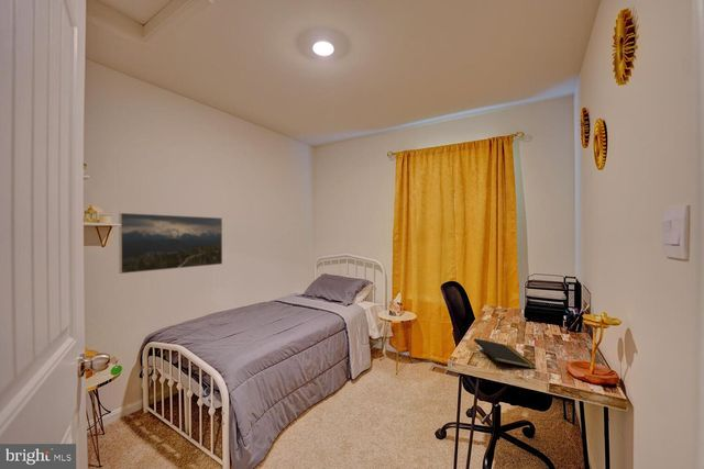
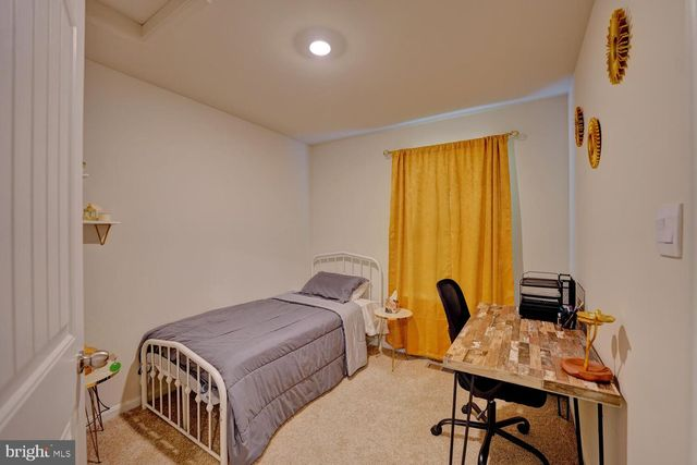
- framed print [118,212,223,275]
- notepad [473,337,537,370]
